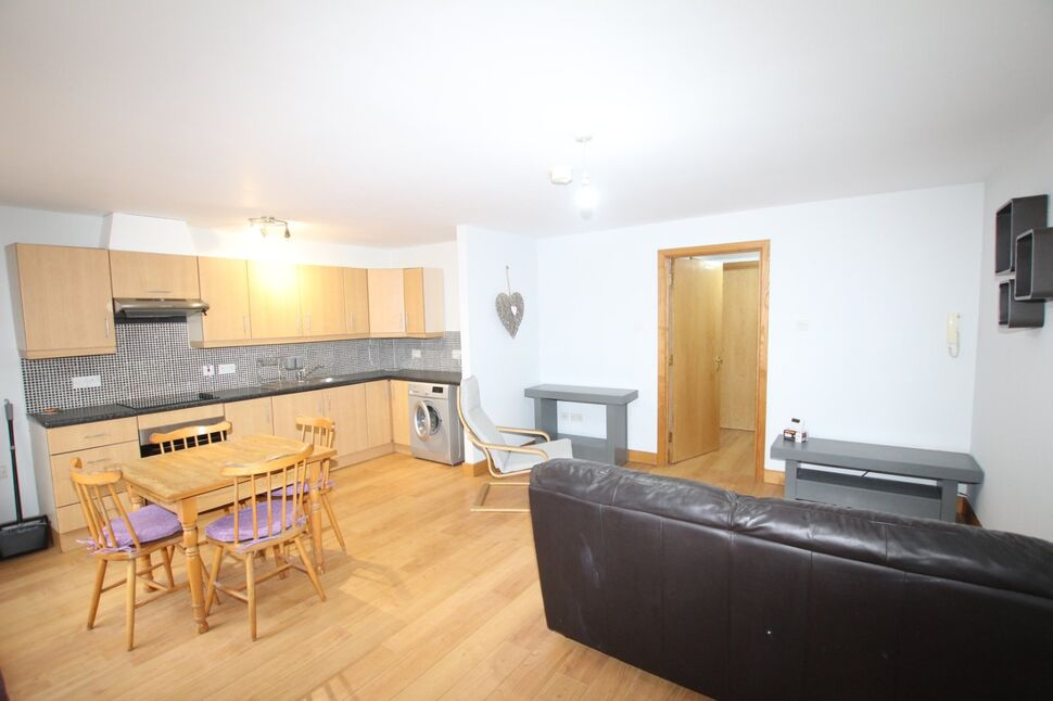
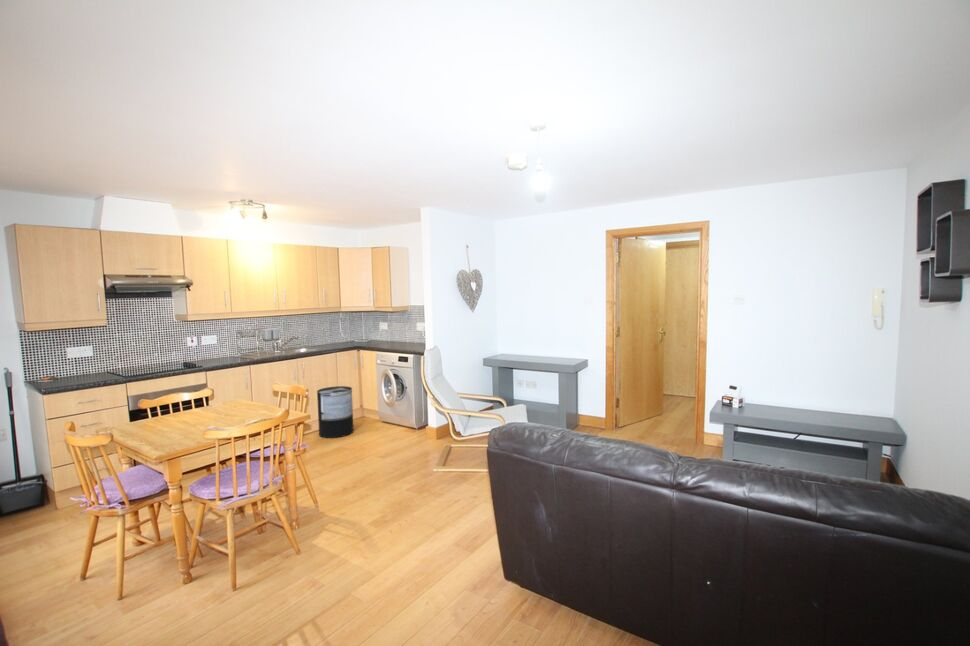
+ trash can [316,385,355,439]
